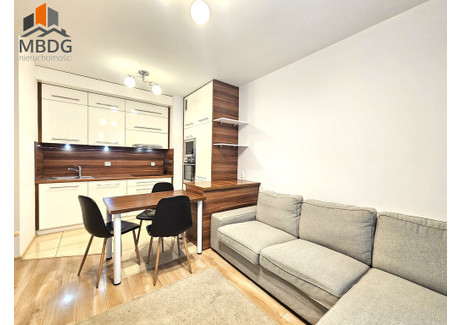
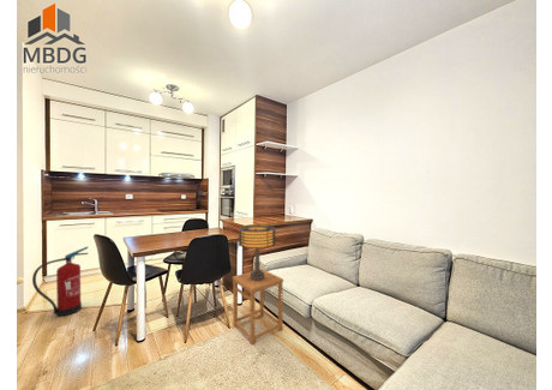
+ side table [232,268,284,346]
+ fire extinguisher [31,246,89,317]
+ table lamp [238,223,277,281]
